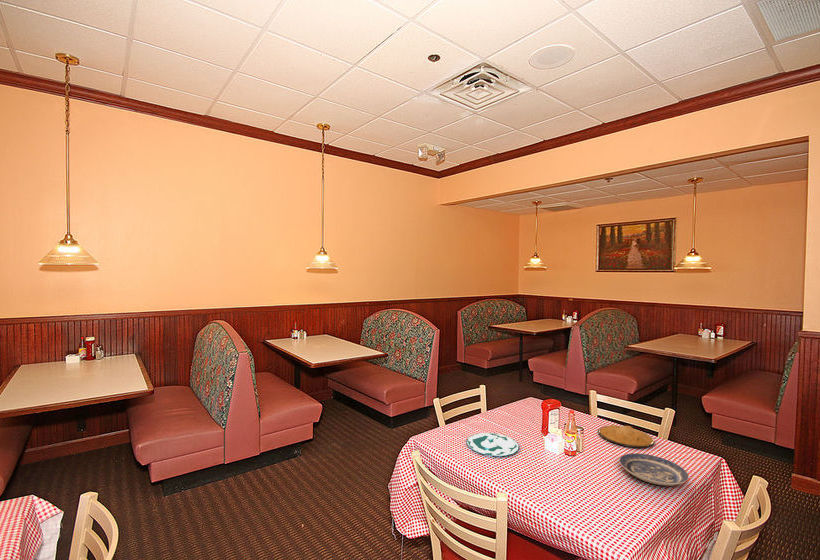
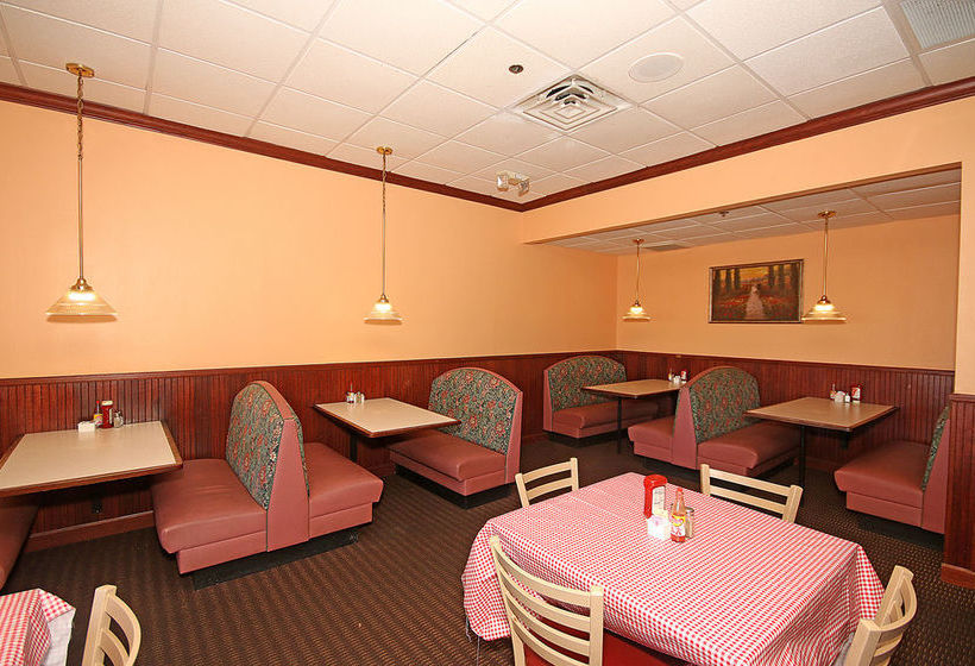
- plate [597,424,656,449]
- plate [619,452,690,487]
- plate [465,432,520,457]
